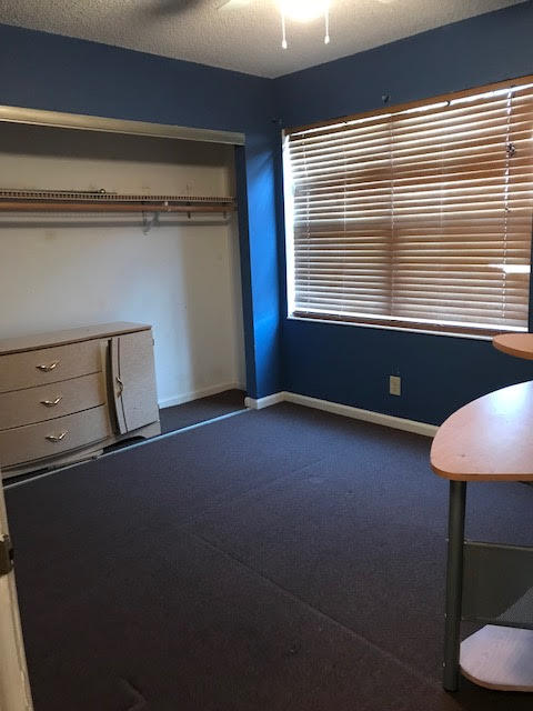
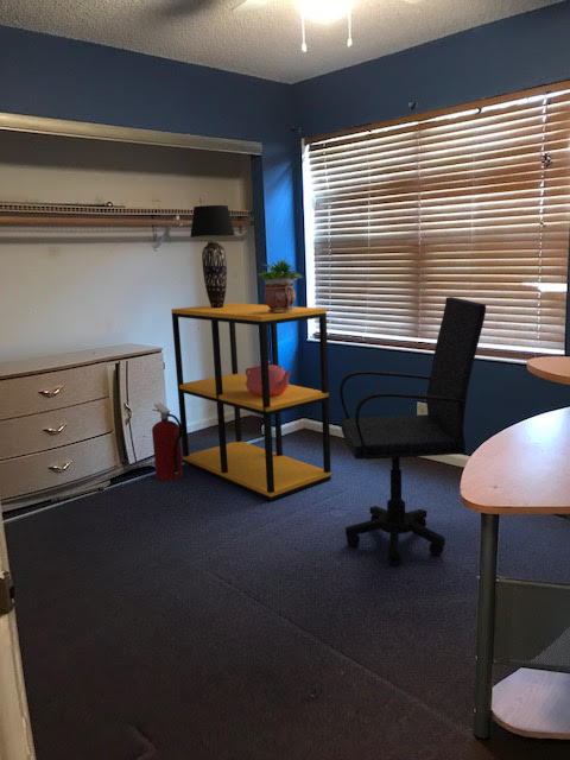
+ potted plant [256,255,304,312]
+ table lamp [189,204,236,308]
+ fire extinguisher [151,401,184,482]
+ office chair [338,296,487,566]
+ shelving unit [170,302,332,502]
